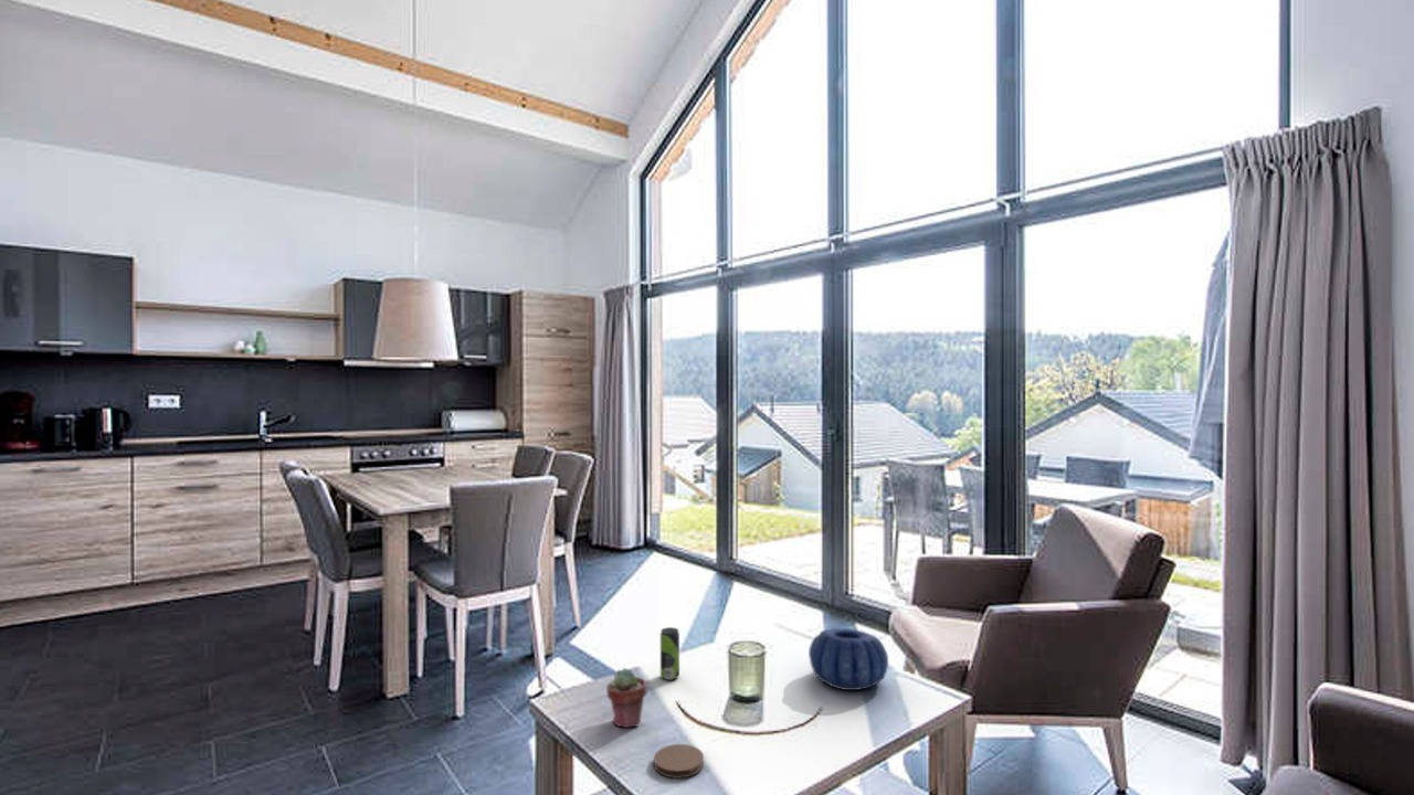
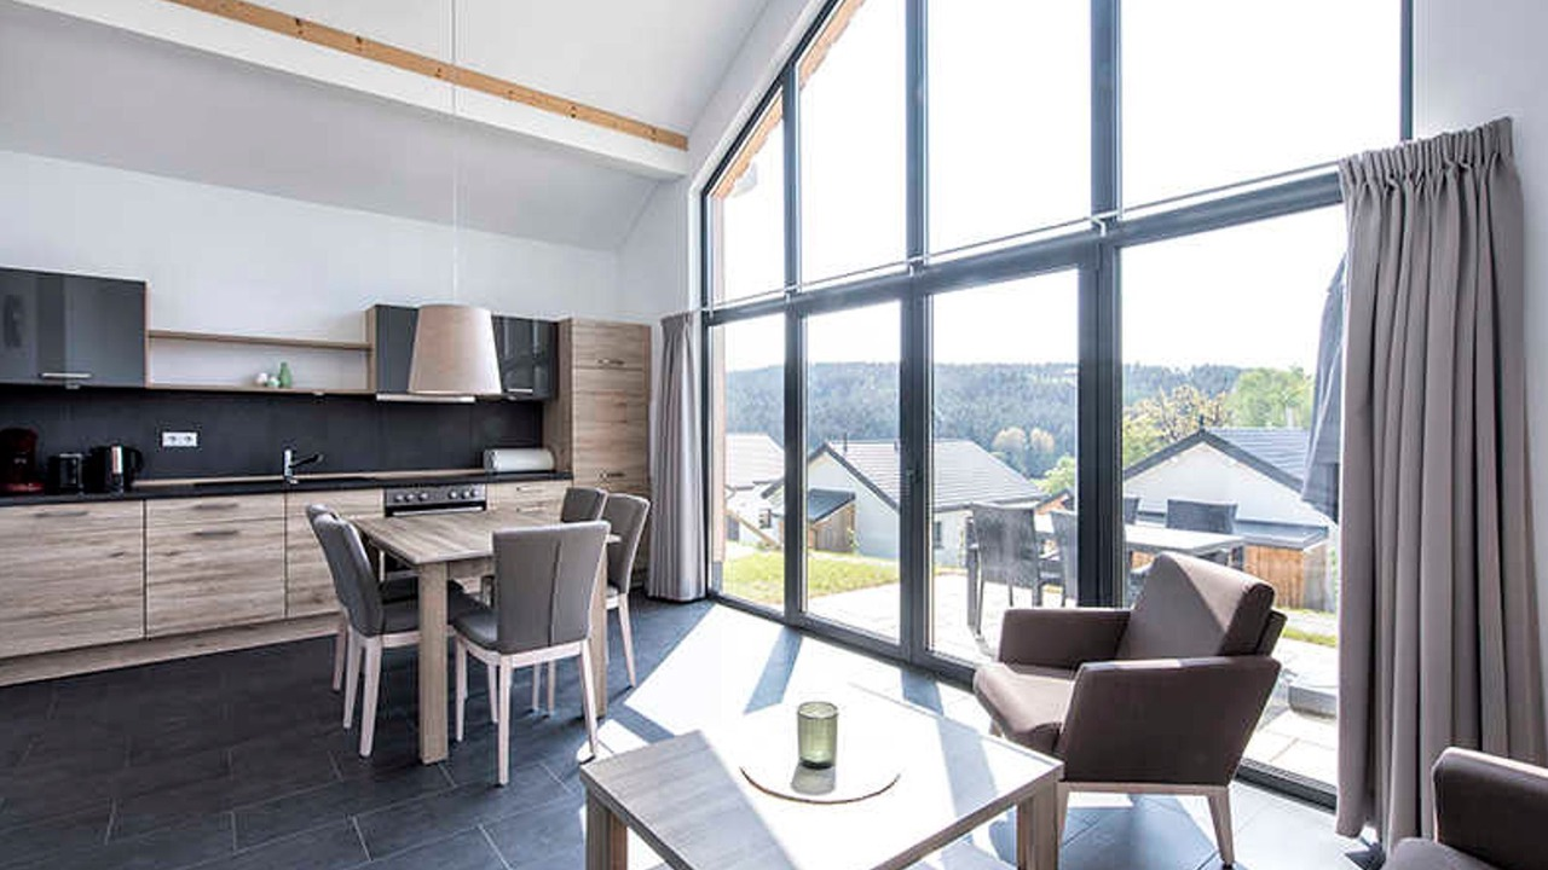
- beverage can [659,626,680,681]
- decorative bowl [808,627,889,691]
- potted succulent [605,667,648,729]
- coaster [653,743,705,780]
